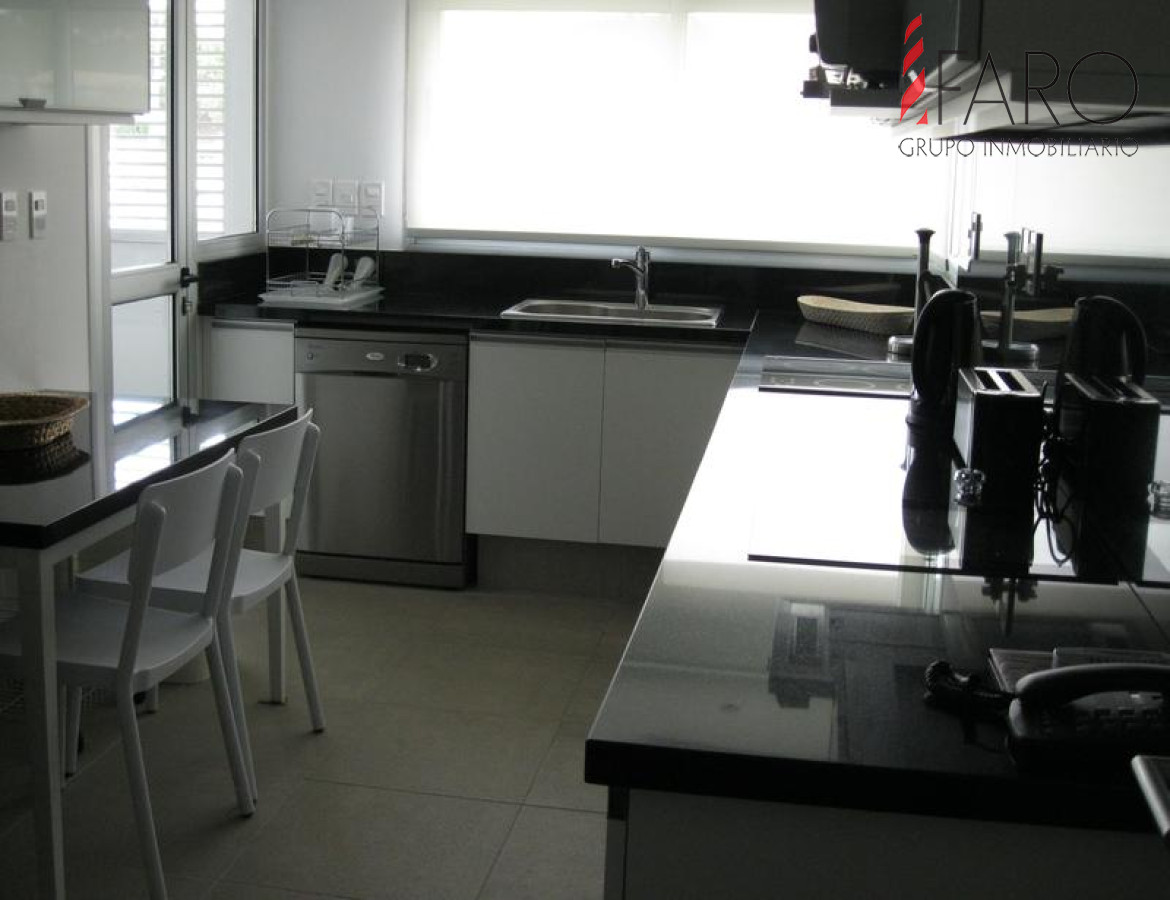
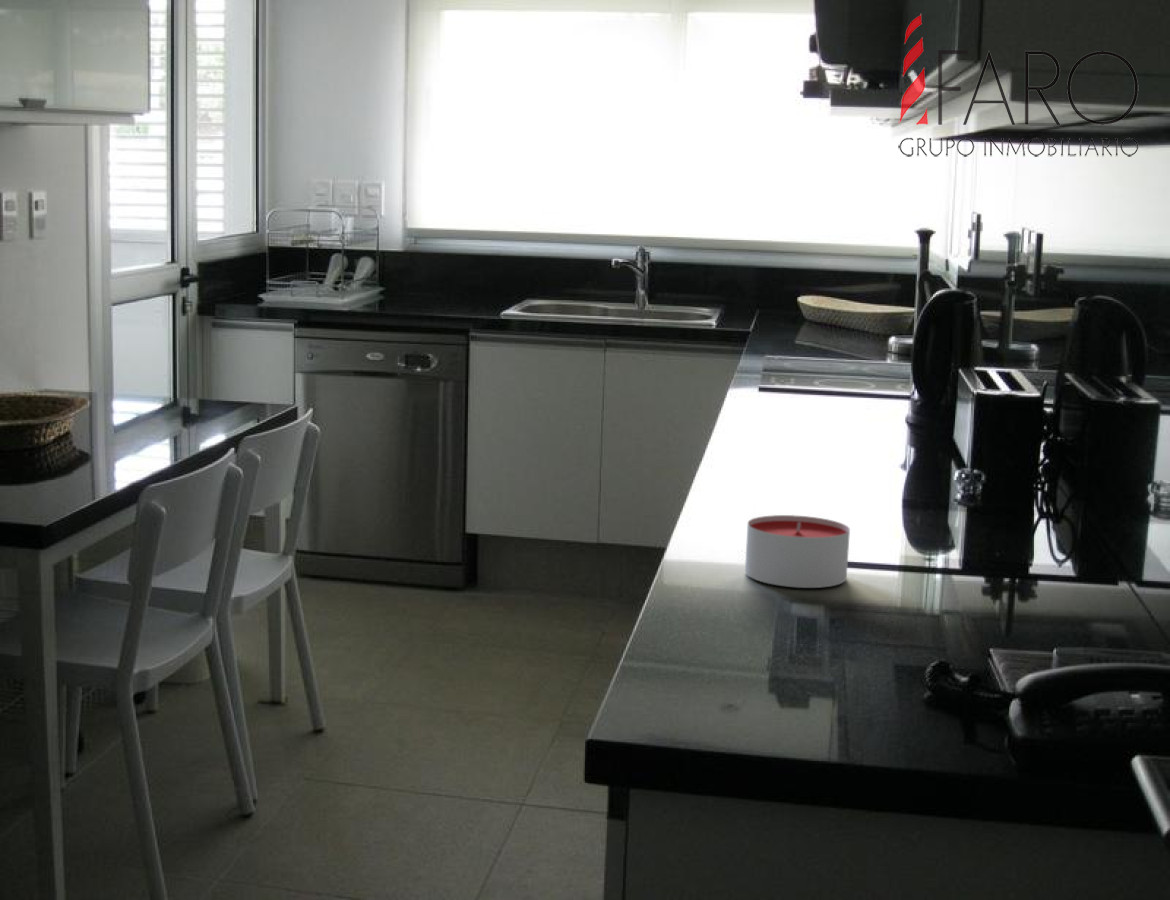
+ candle [744,514,851,589]
